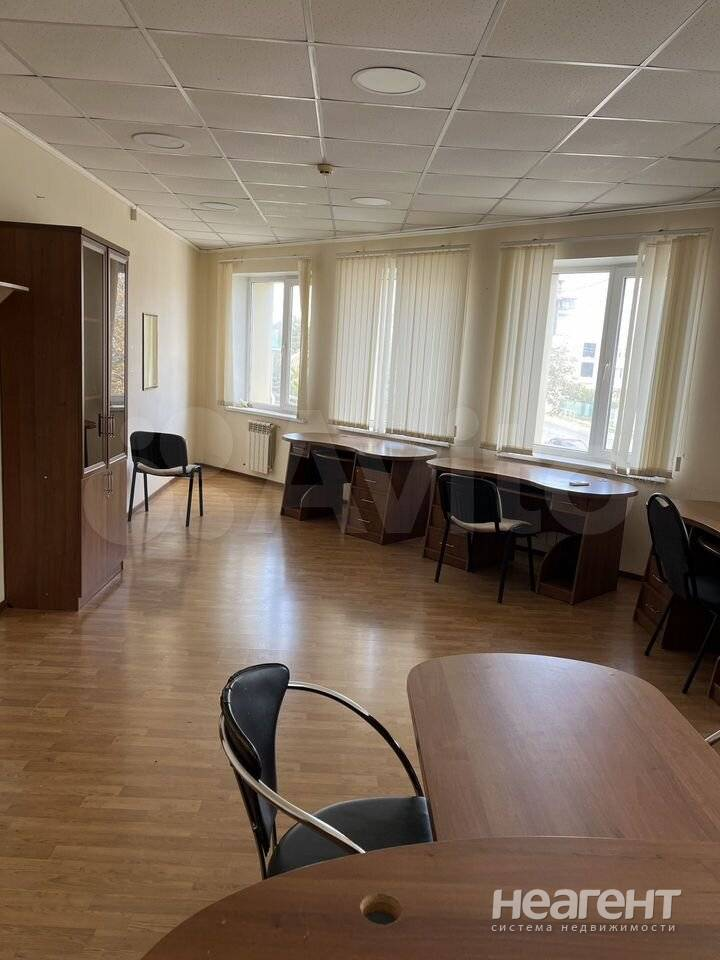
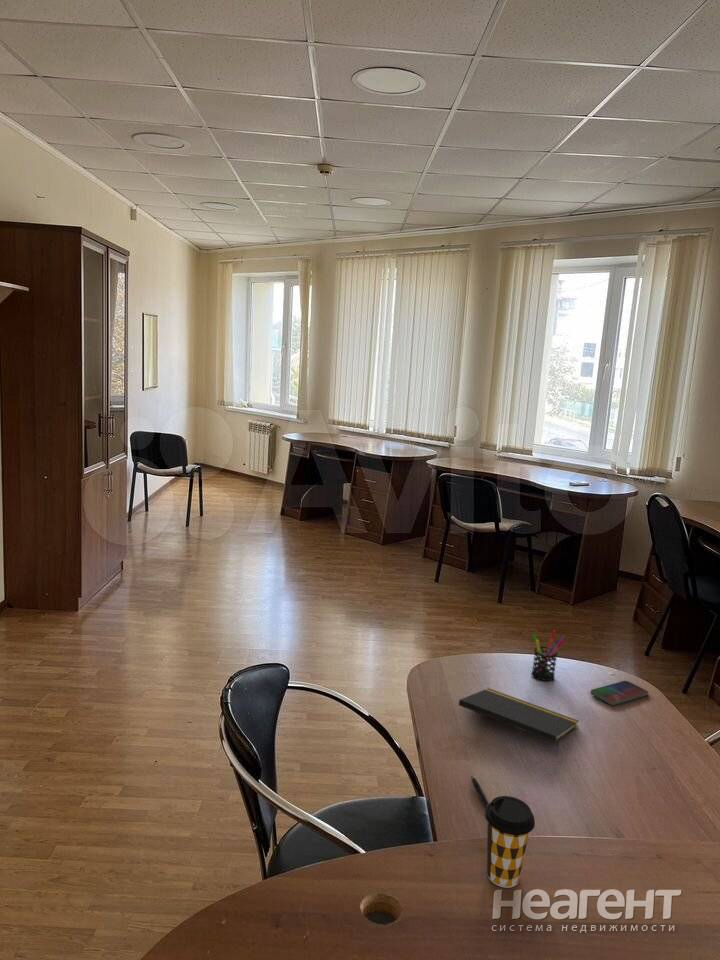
+ smartphone [590,680,649,706]
+ notepad [458,687,580,757]
+ pen holder [531,629,566,682]
+ coffee cup [484,795,536,889]
+ pen [470,775,490,808]
